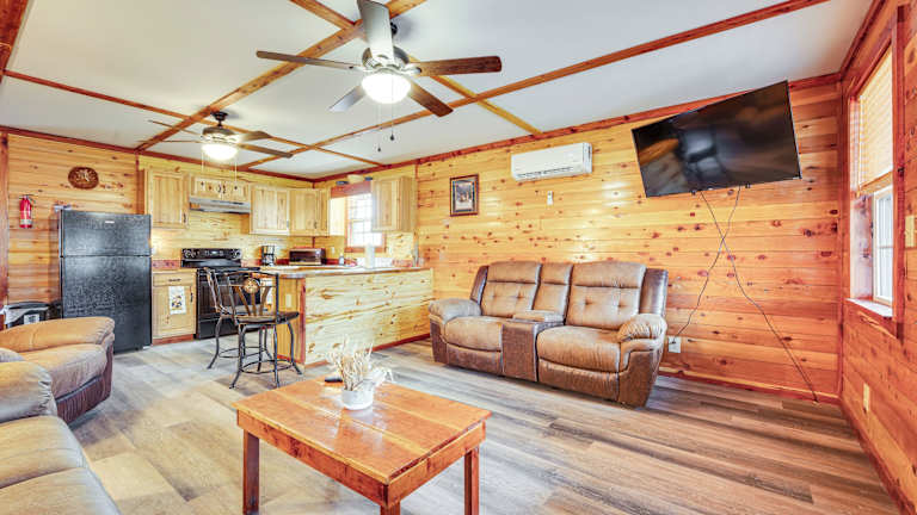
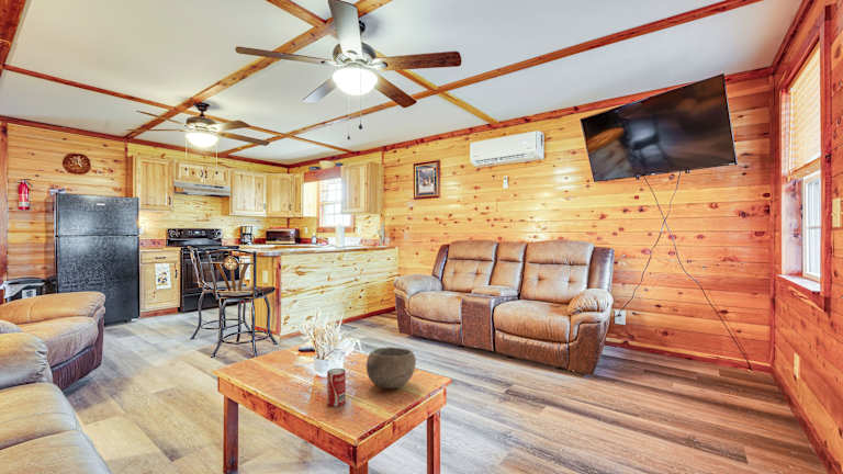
+ beverage can [326,368,347,407]
+ bowl [366,346,417,390]
